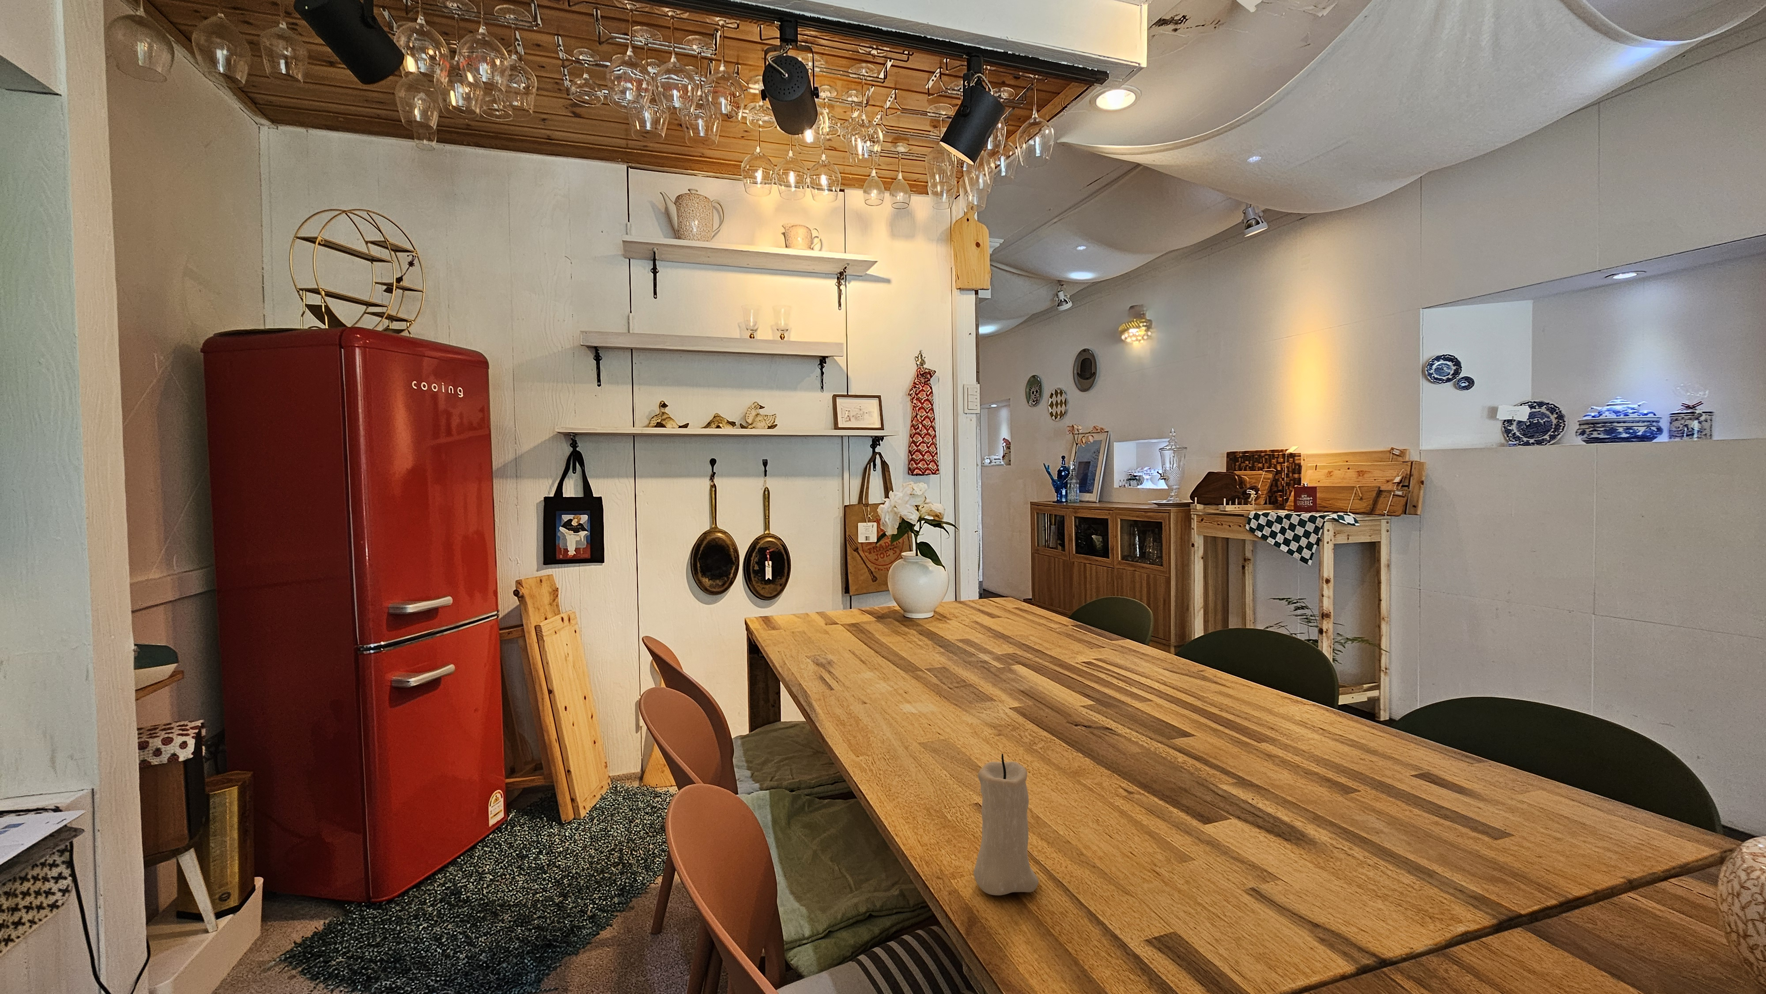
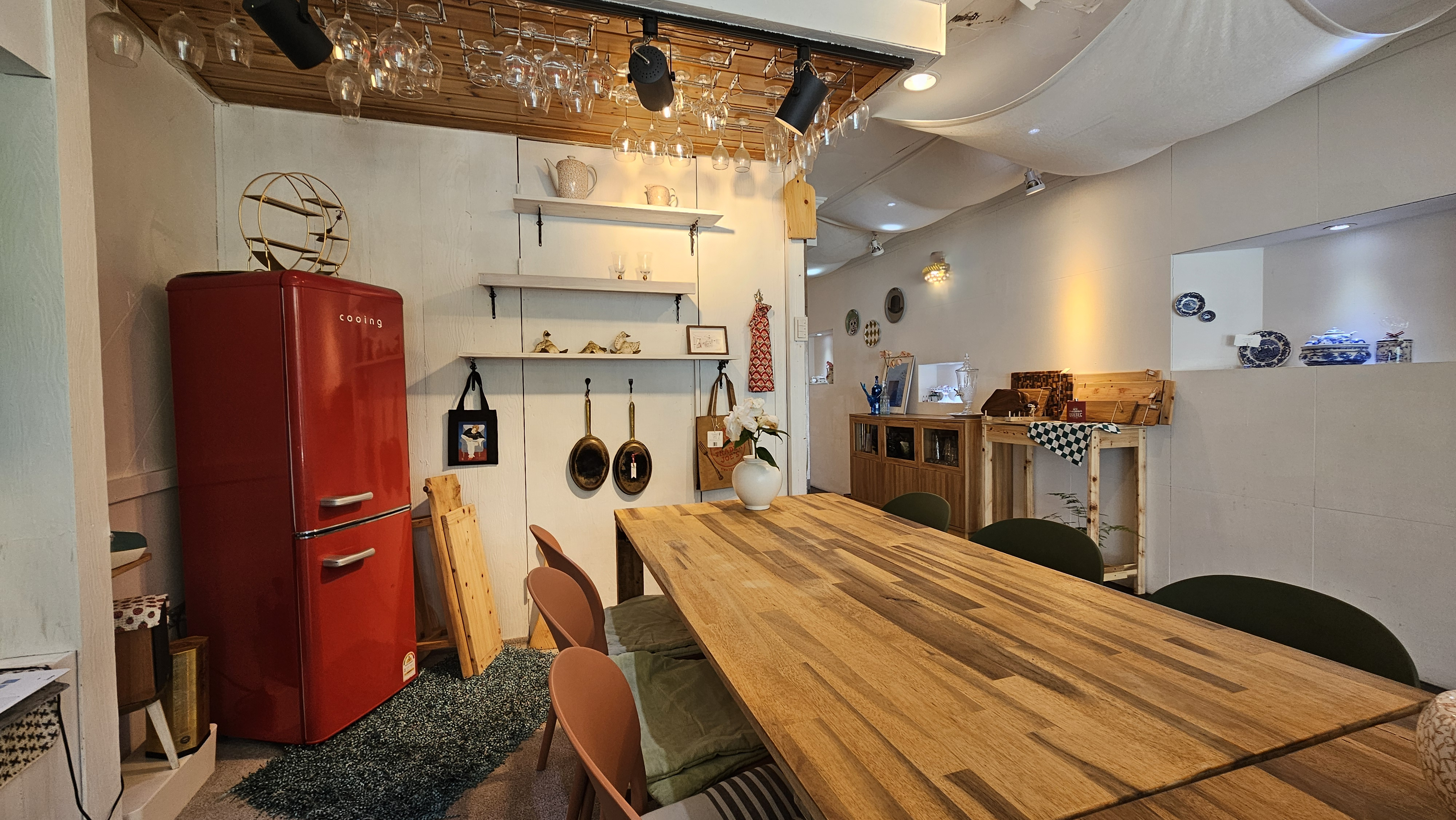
- candle [973,753,1038,896]
